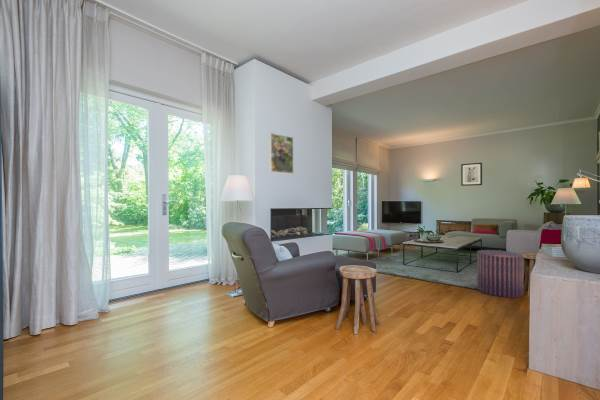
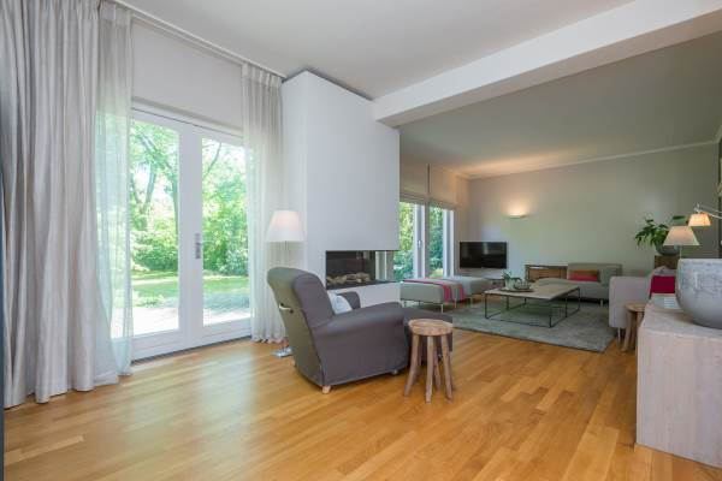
- pouf [476,249,524,299]
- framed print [268,132,294,175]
- wall art [460,162,483,187]
